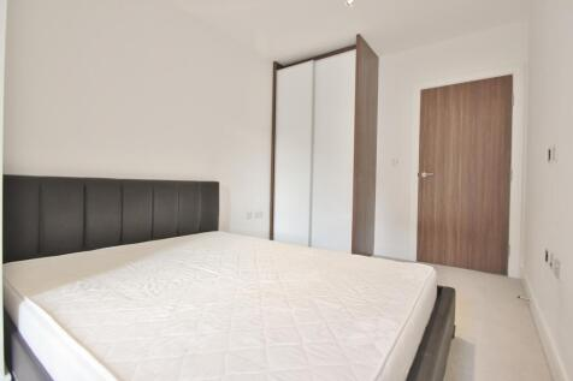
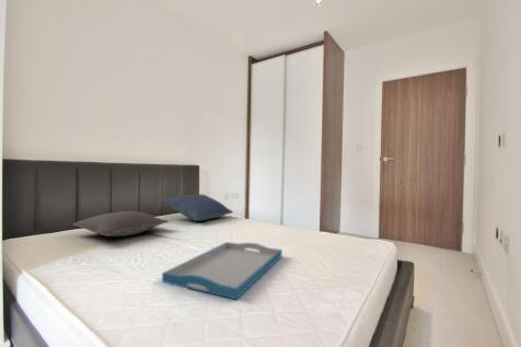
+ pillow [72,210,170,238]
+ pillow [161,194,234,222]
+ tray [161,241,283,301]
